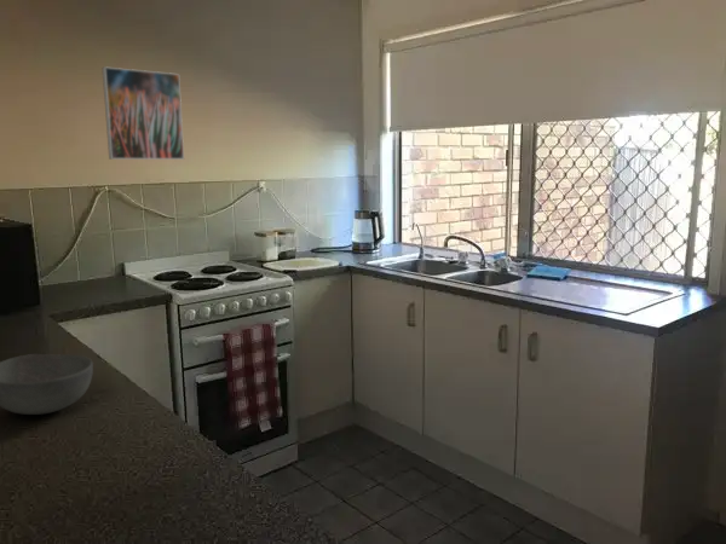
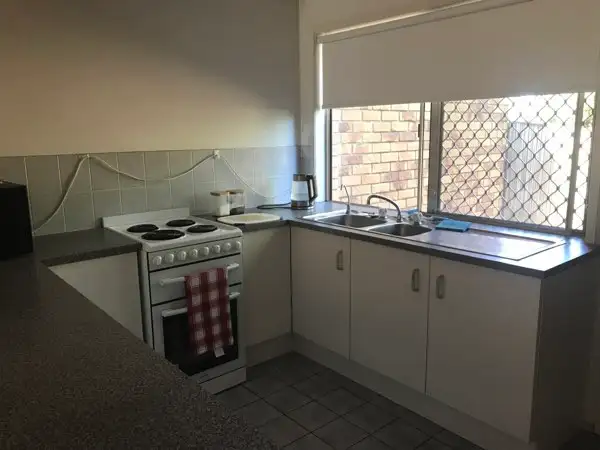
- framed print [102,65,185,161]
- bowl [0,353,94,416]
